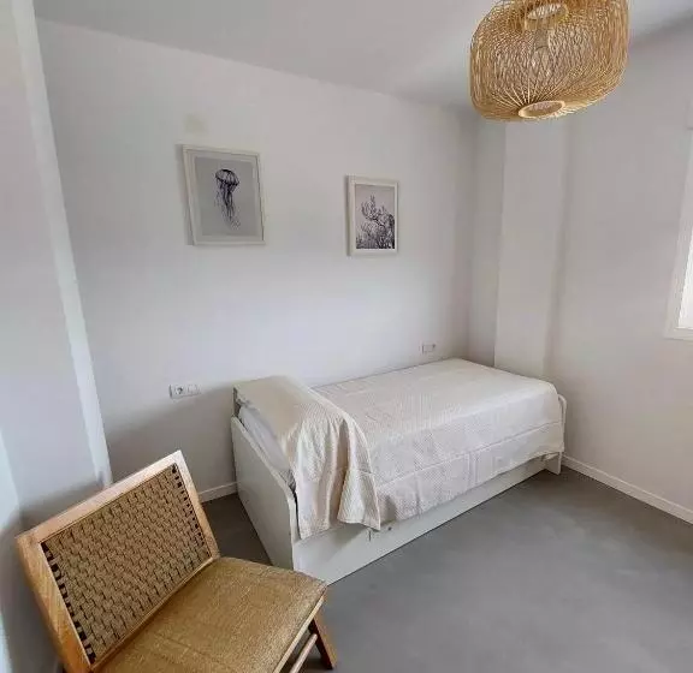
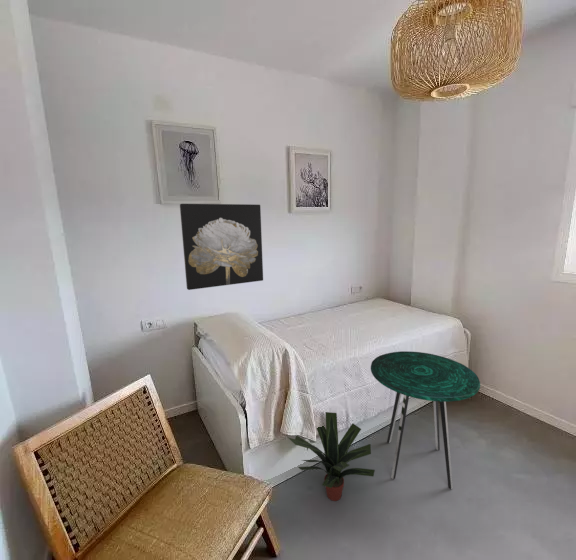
+ wall art [179,203,264,291]
+ side table [370,350,481,490]
+ potted plant [287,411,376,502]
